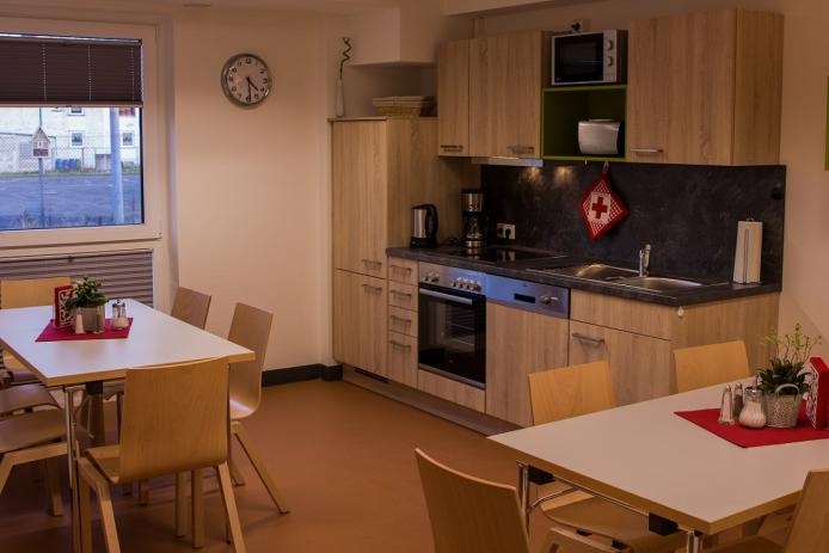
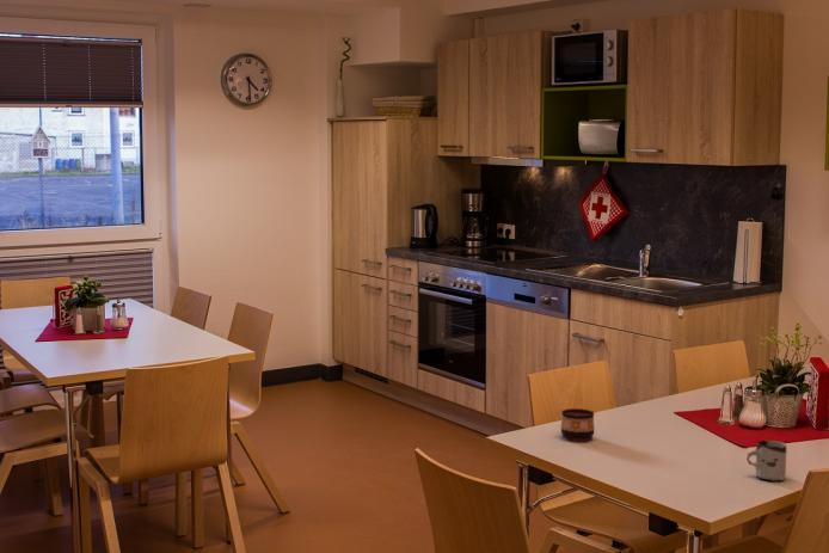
+ cup [745,440,787,483]
+ cup [560,407,595,442]
